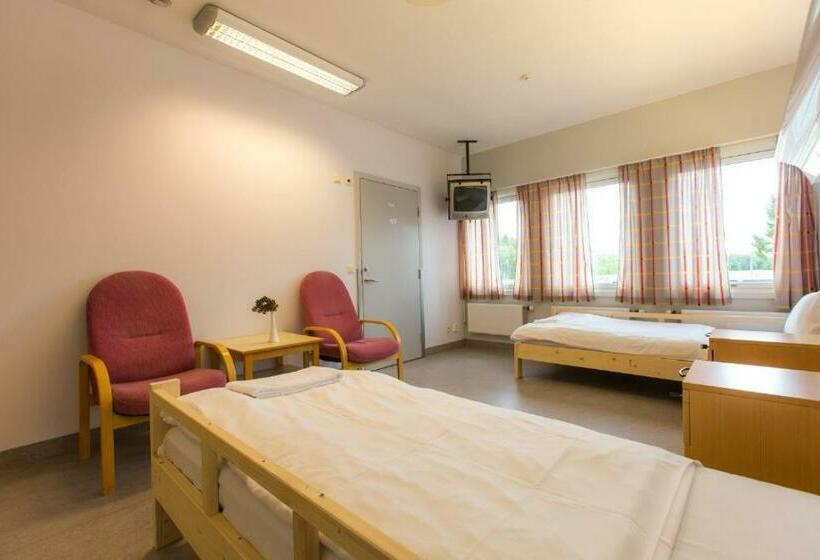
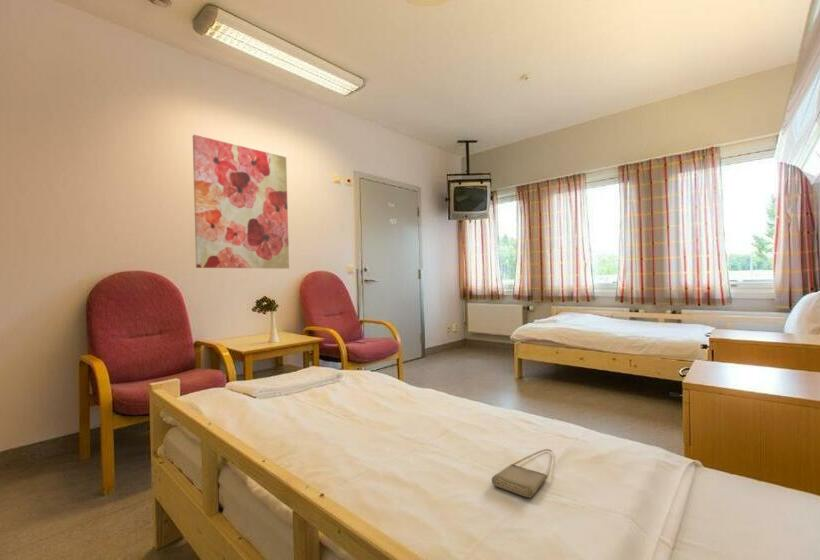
+ wall art [192,134,290,270]
+ shoulder bag [491,448,554,499]
